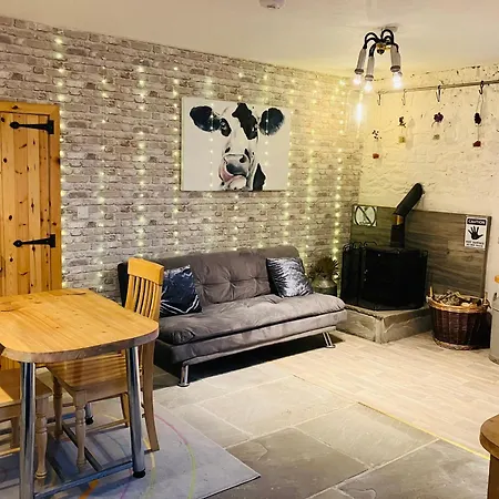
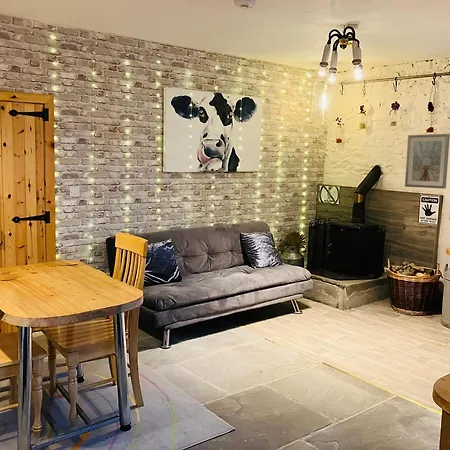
+ picture frame [404,133,450,190]
